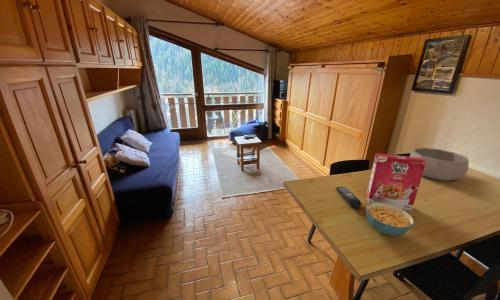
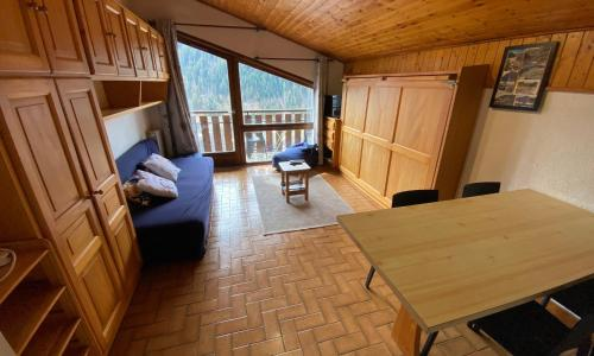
- decorative bowl [409,147,470,182]
- remote control [335,186,362,209]
- cereal bowl [365,203,415,237]
- cereal box [365,152,426,212]
